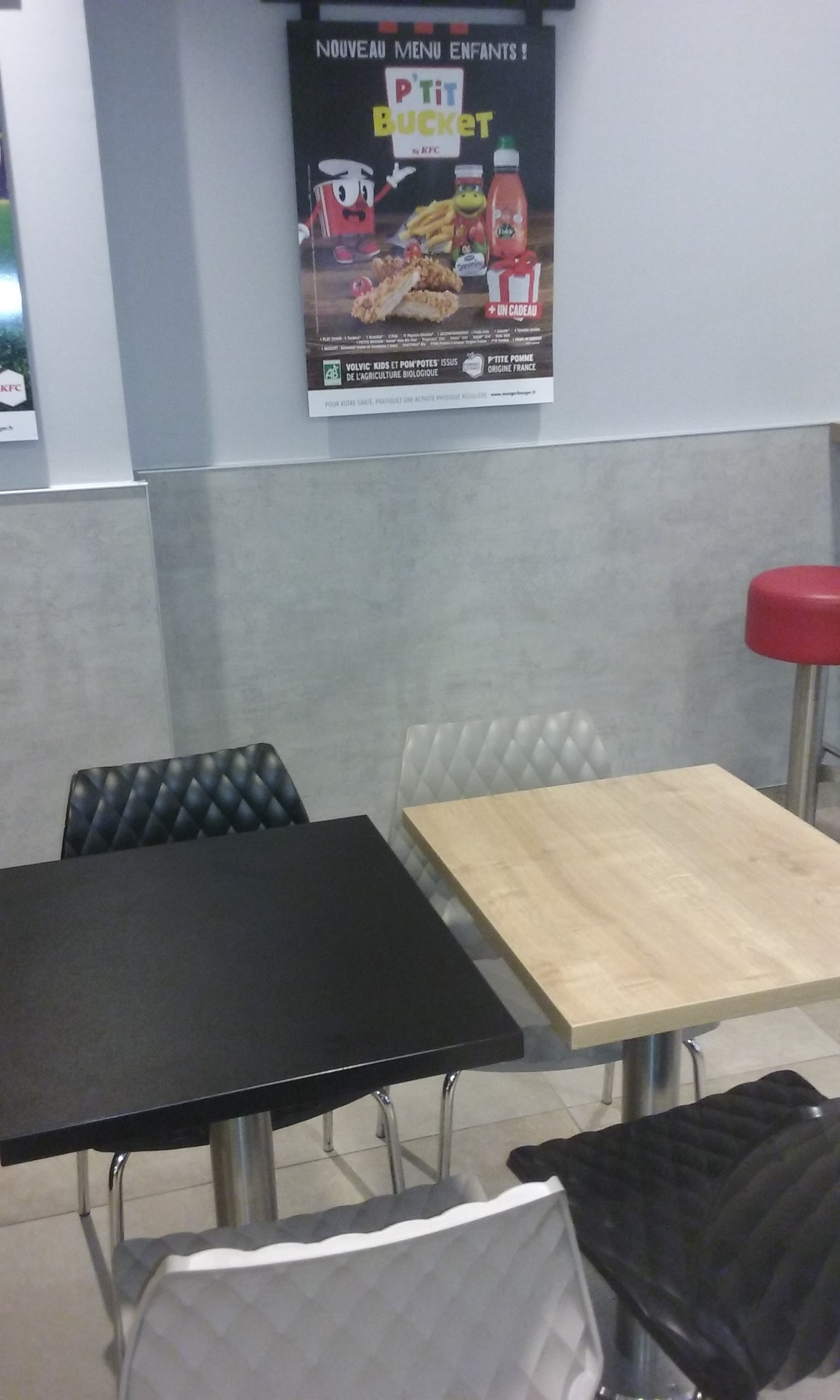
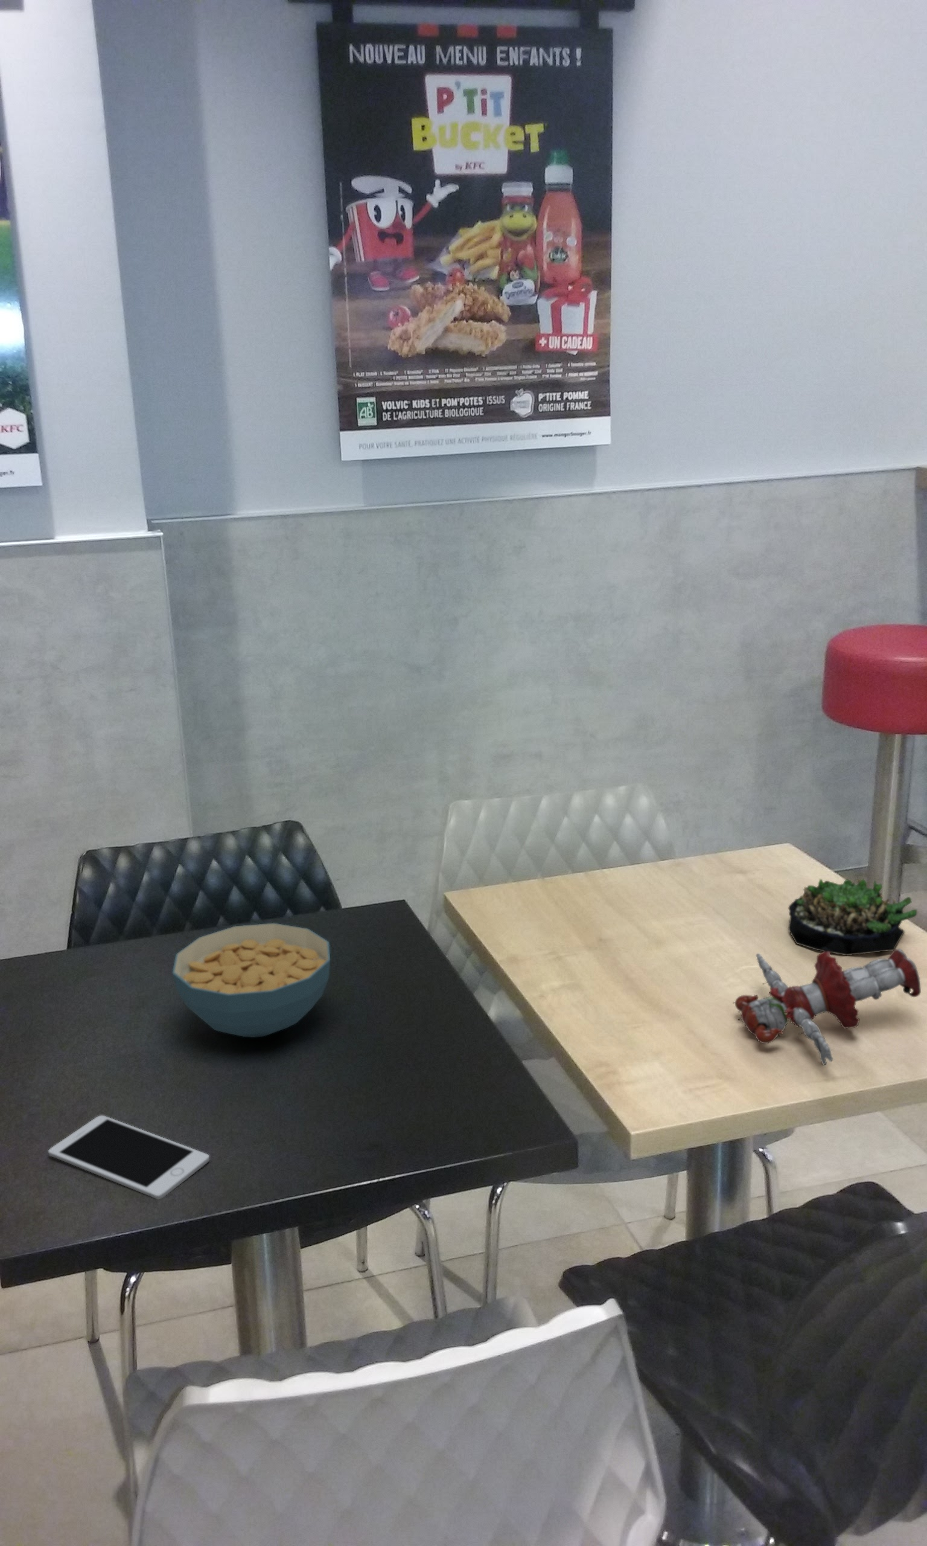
+ action figure [732,949,921,1066]
+ succulent plant [788,878,917,956]
+ cereal bowl [172,923,331,1038]
+ cell phone [47,1115,210,1200]
